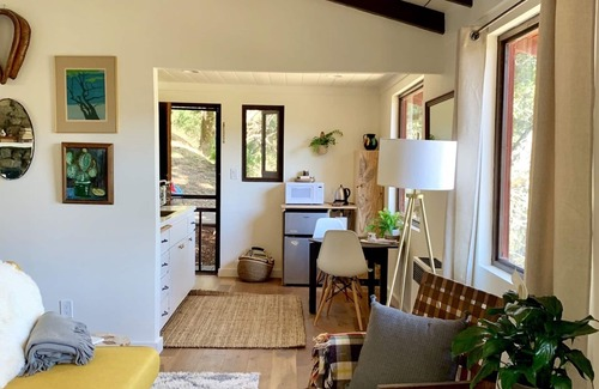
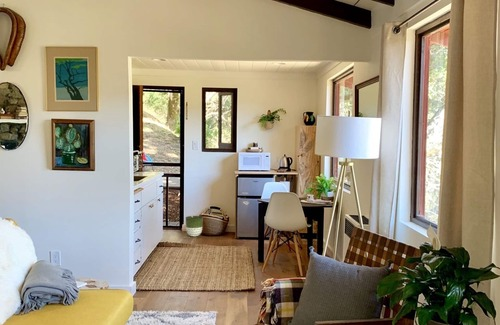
+ planter [185,215,204,238]
